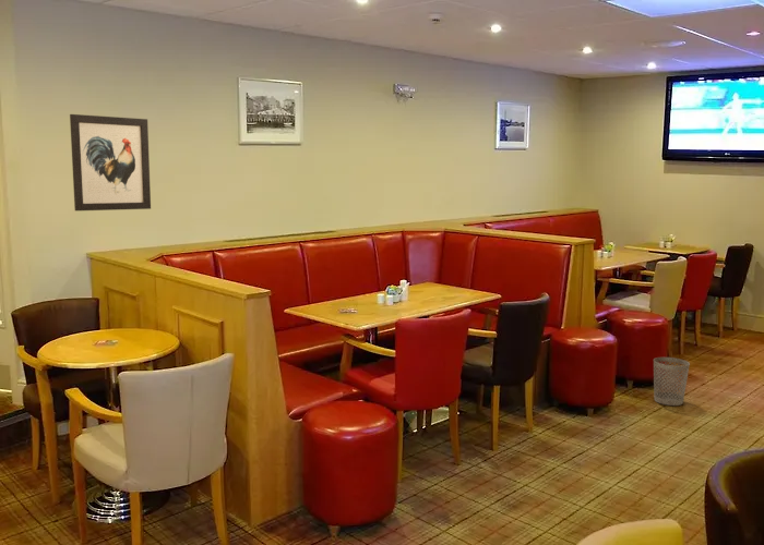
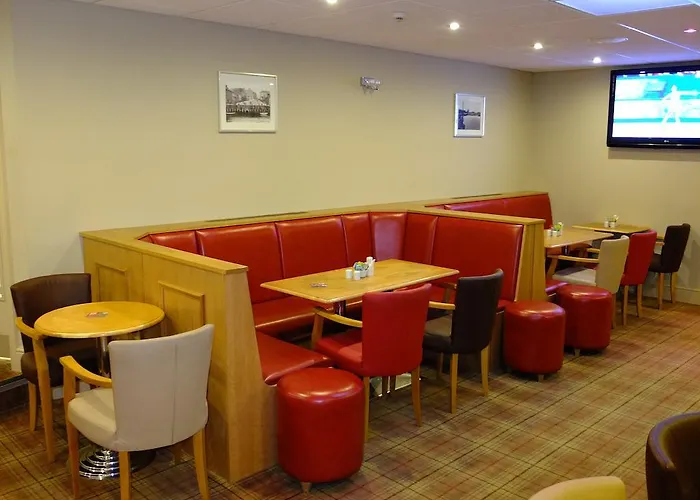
- wall art [69,113,152,211]
- wastebasket [653,356,691,407]
